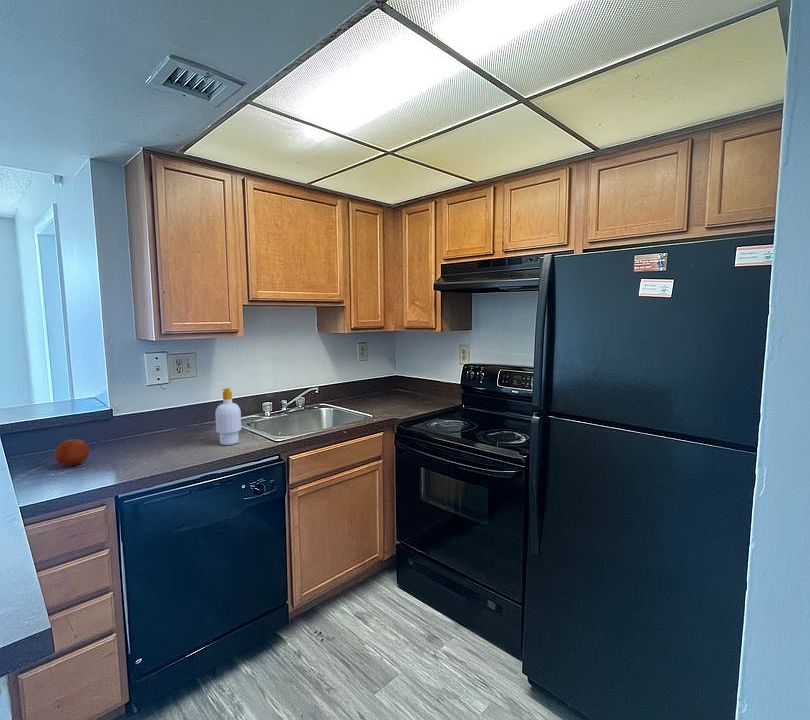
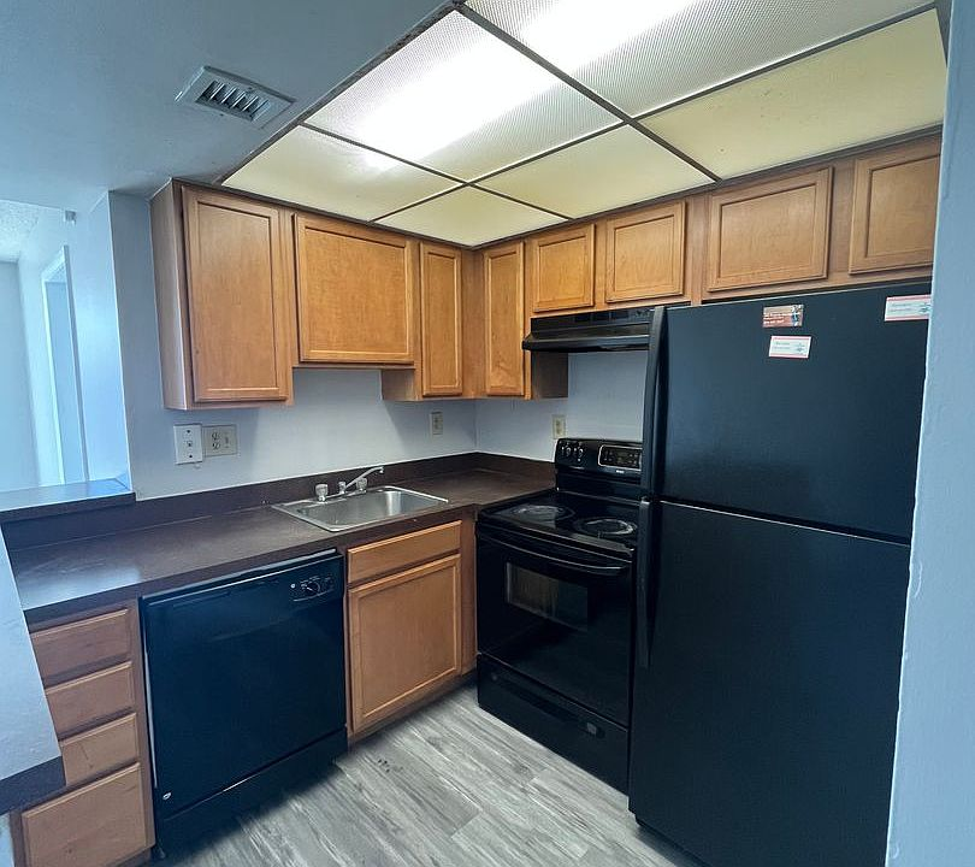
- fruit [53,438,90,467]
- soap bottle [214,387,242,446]
